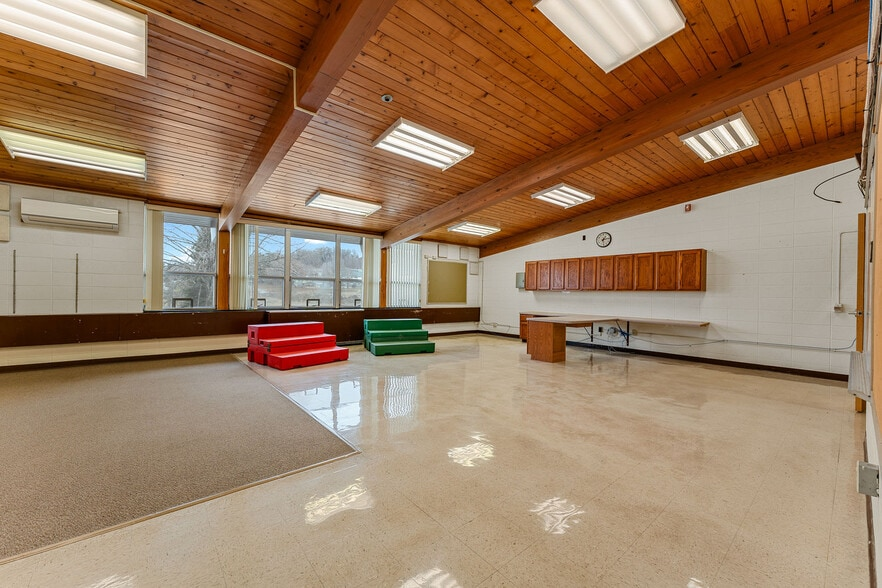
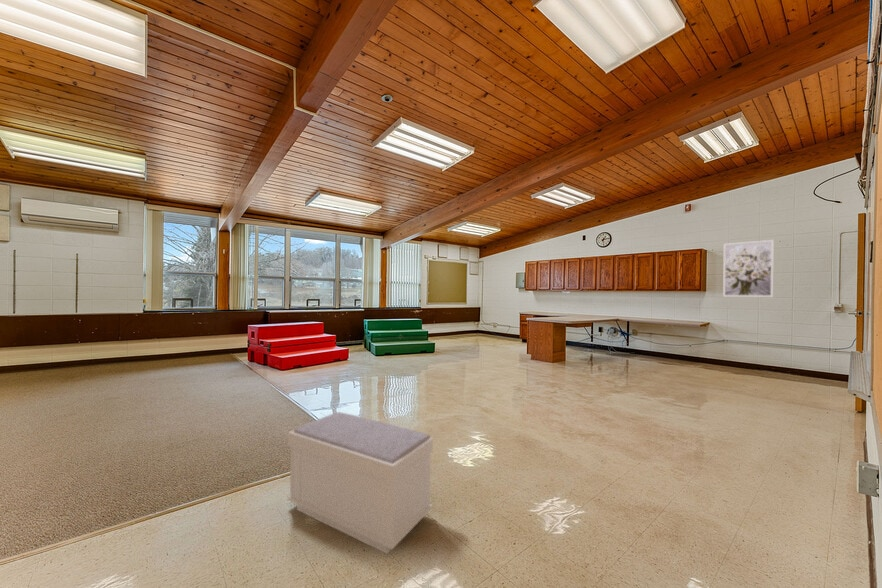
+ bench [287,411,434,555]
+ wall art [722,239,775,298]
